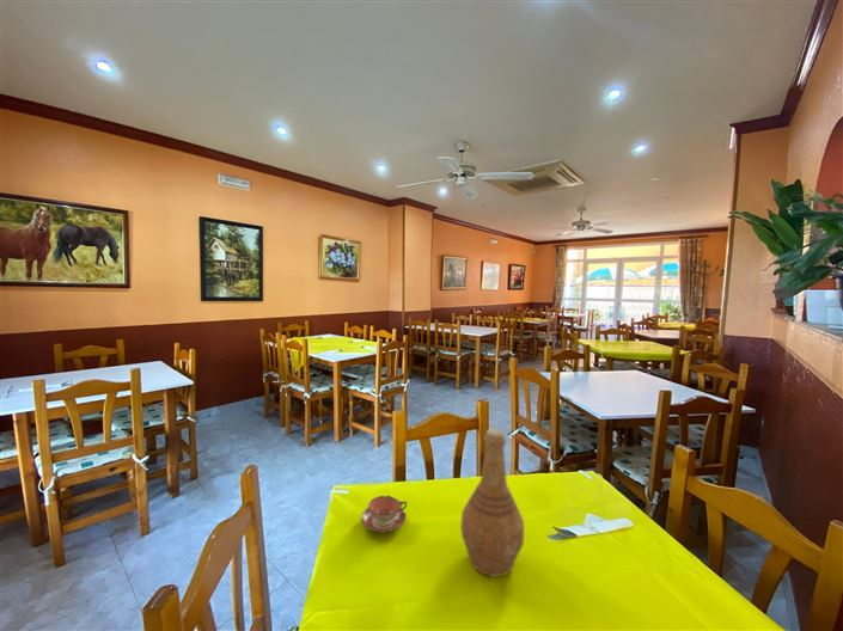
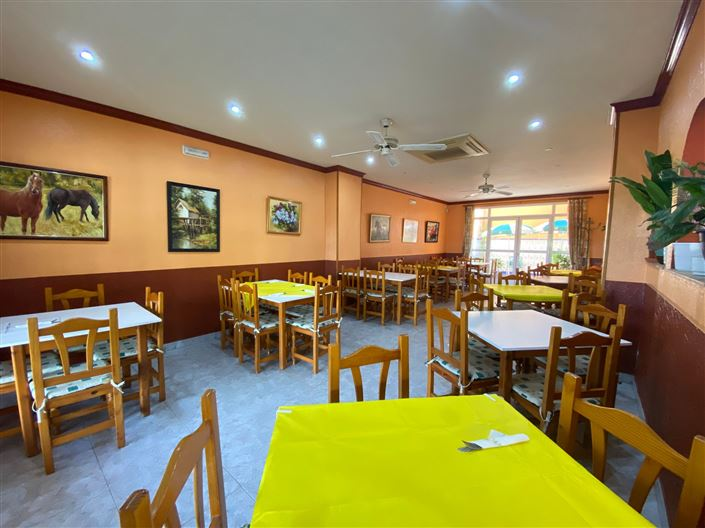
- teacup [360,495,408,533]
- vase [459,427,525,578]
